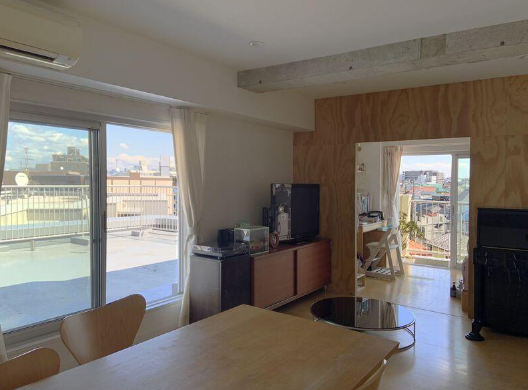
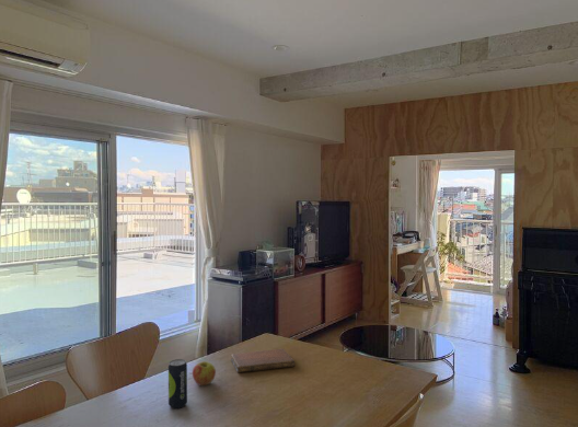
+ notebook [230,348,296,373]
+ beverage can [167,358,188,409]
+ apple [192,360,217,386]
